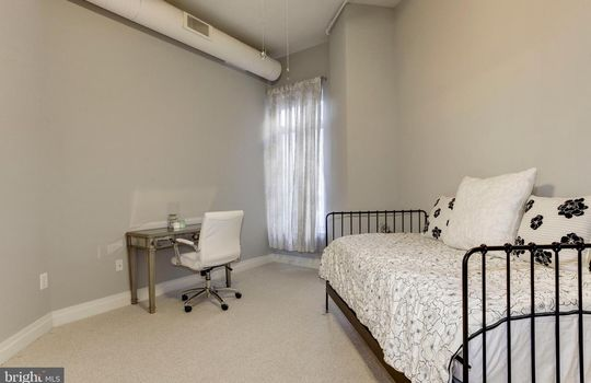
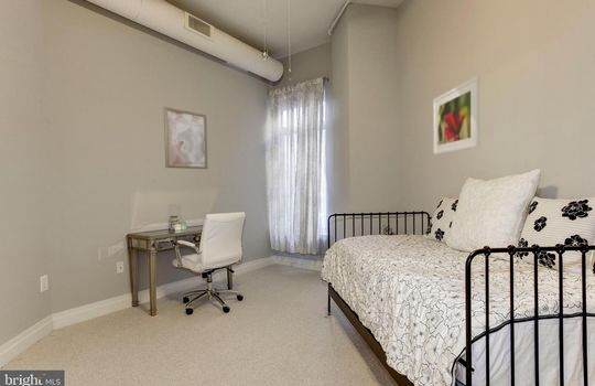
+ wall art [163,106,208,170]
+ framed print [432,75,480,156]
